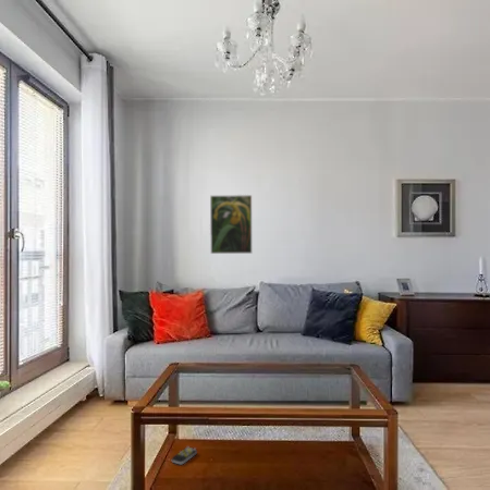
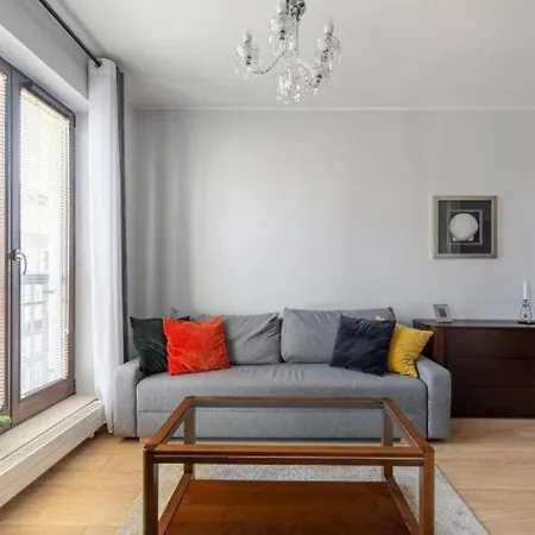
- remote control [171,445,198,465]
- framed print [209,194,253,255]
